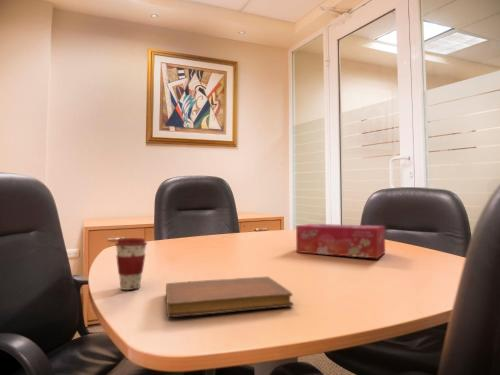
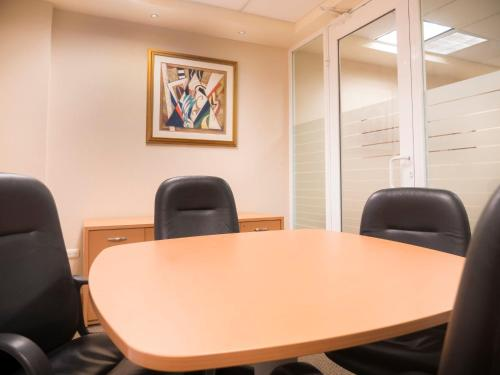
- coffee cup [114,237,148,291]
- tissue box [295,223,386,259]
- notebook [165,276,294,318]
